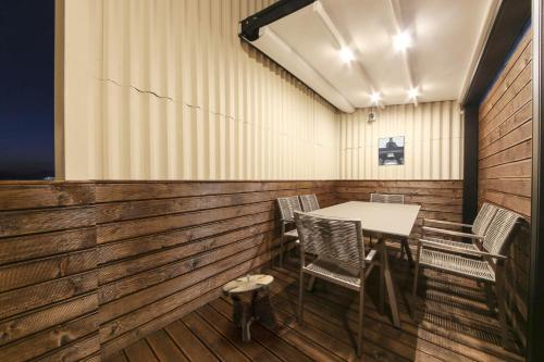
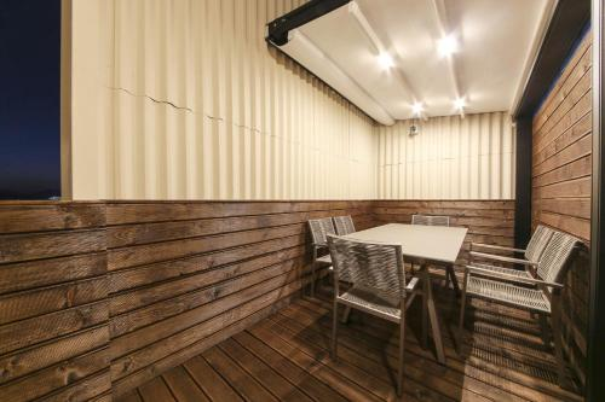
- wall art [378,135,406,166]
- stool [221,274,279,344]
